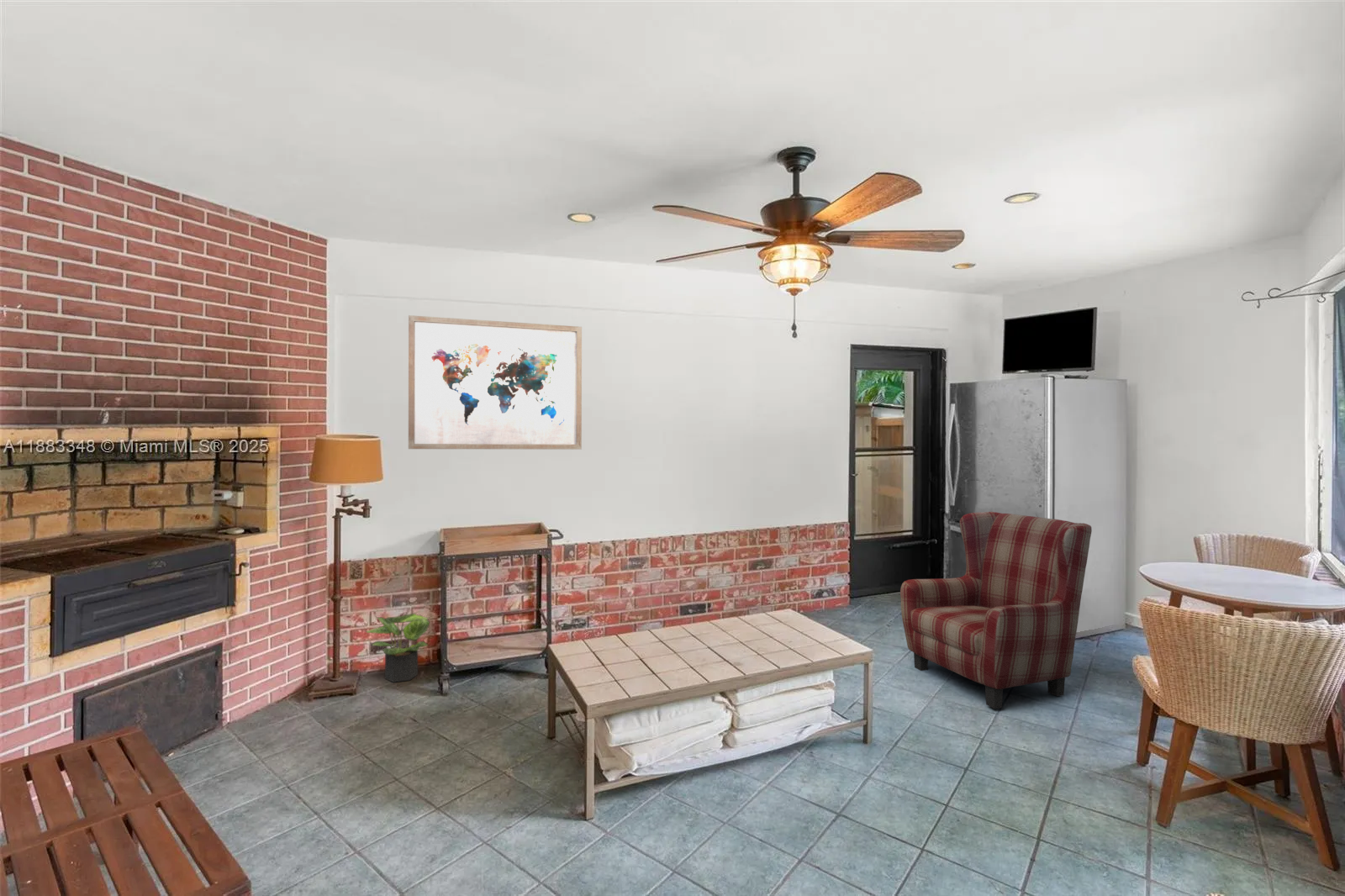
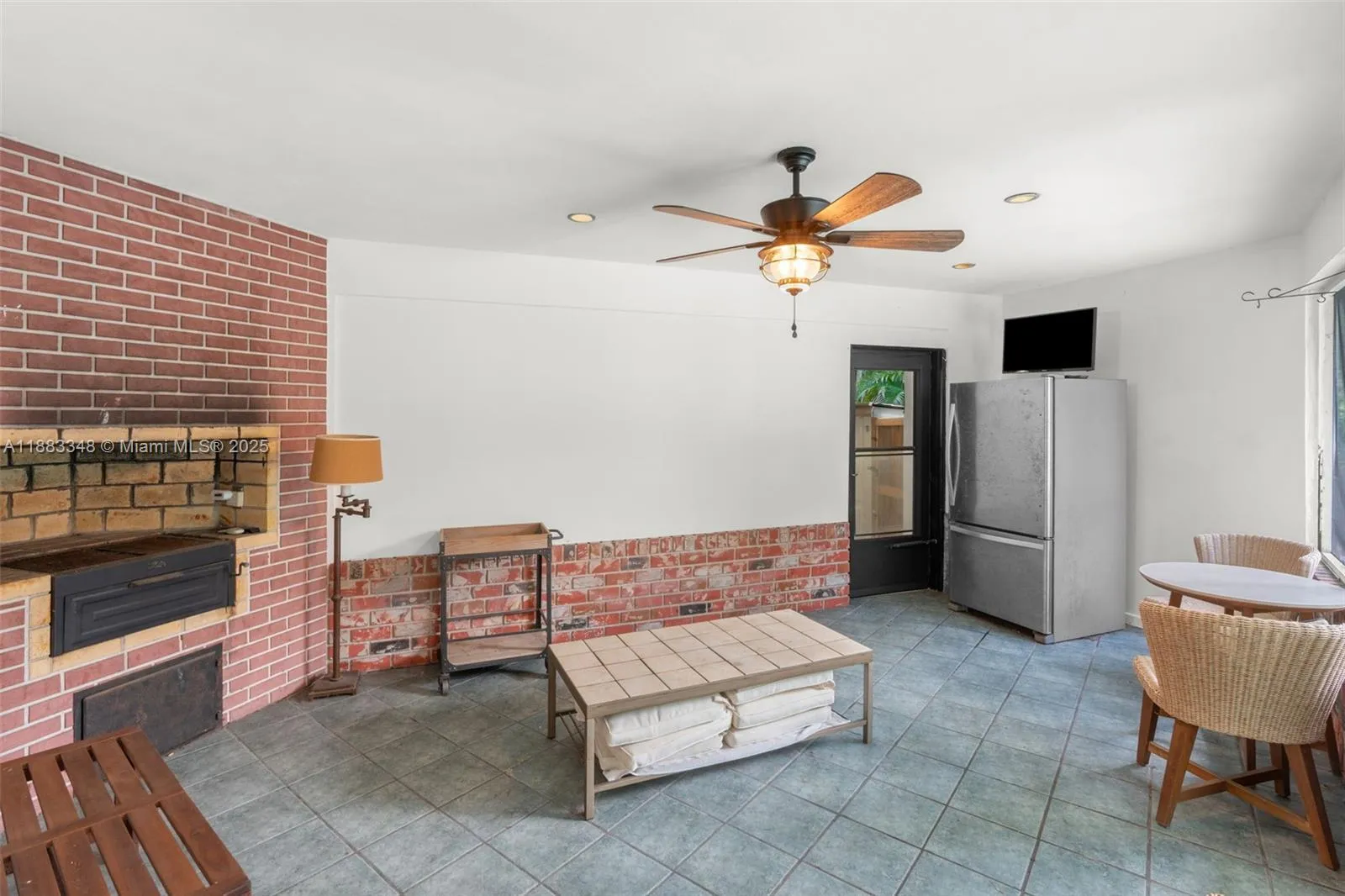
- wall art [408,314,583,451]
- armchair [899,511,1093,709]
- potted plant [365,610,430,683]
